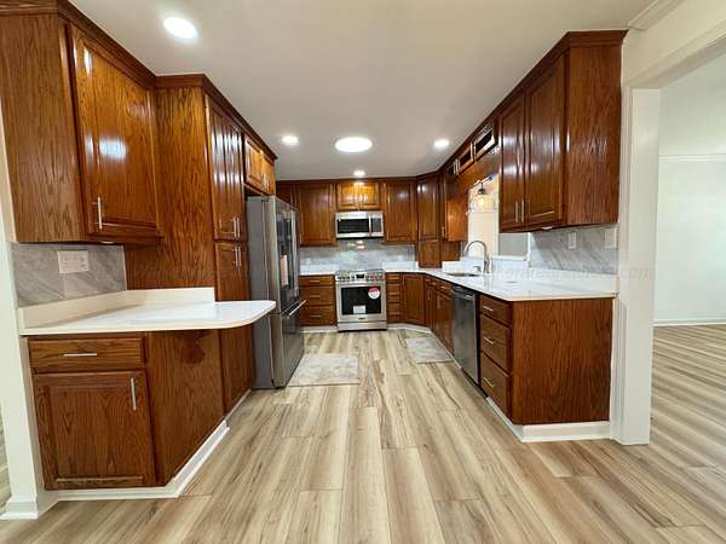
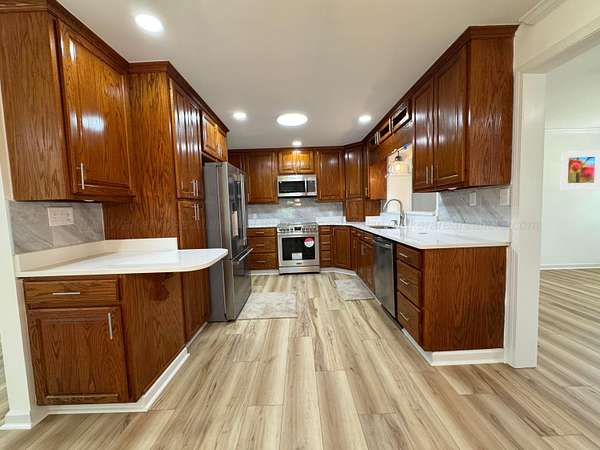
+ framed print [560,150,600,190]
